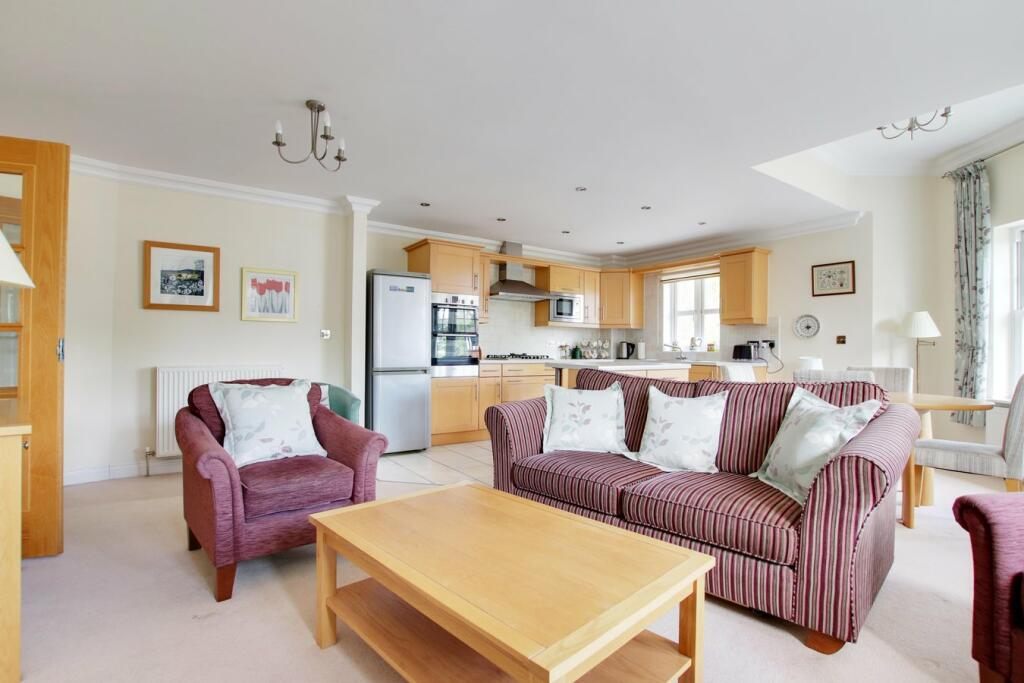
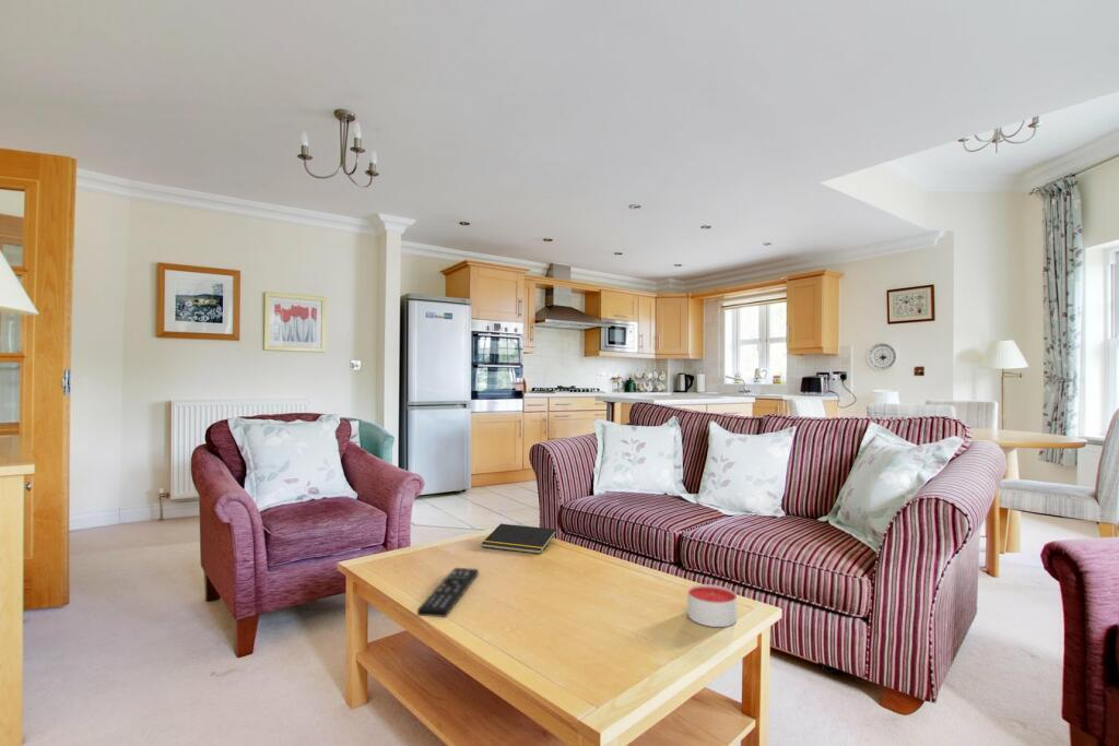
+ candle [686,583,738,628]
+ remote control [416,567,480,618]
+ notepad [481,522,557,555]
